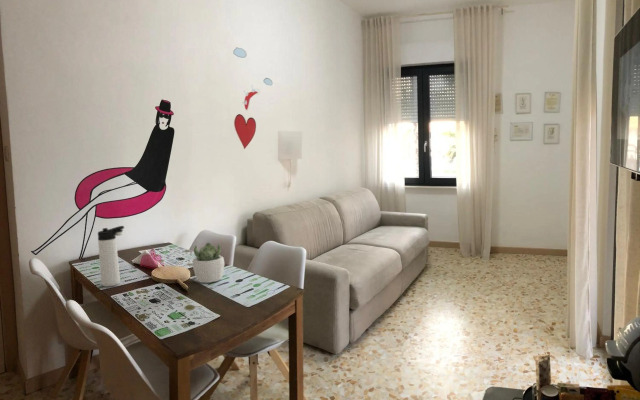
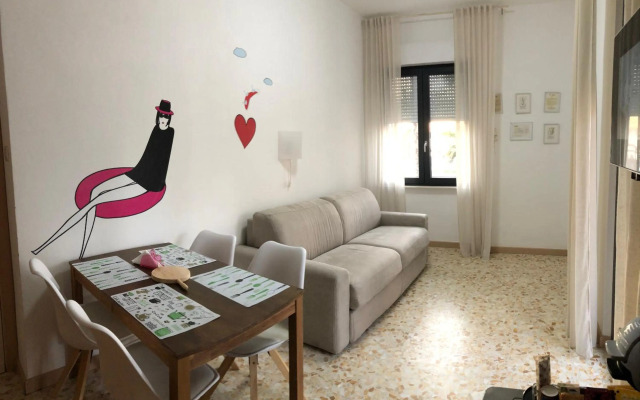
- thermos bottle [97,225,125,288]
- succulent plant [191,242,226,284]
